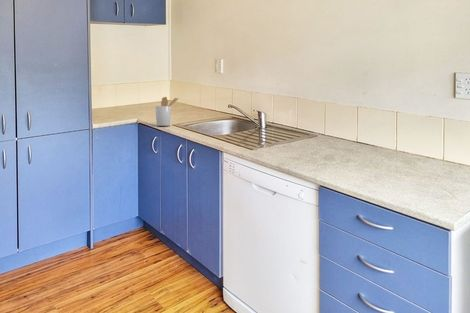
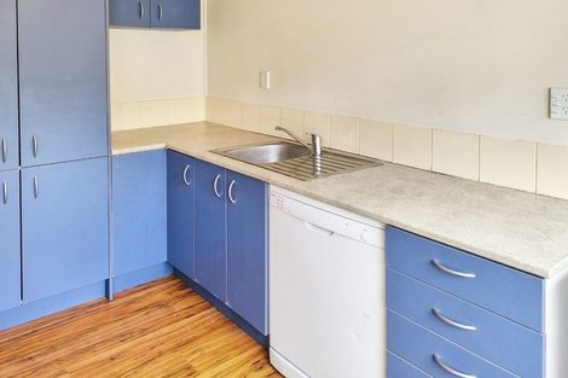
- utensil holder [154,96,180,127]
